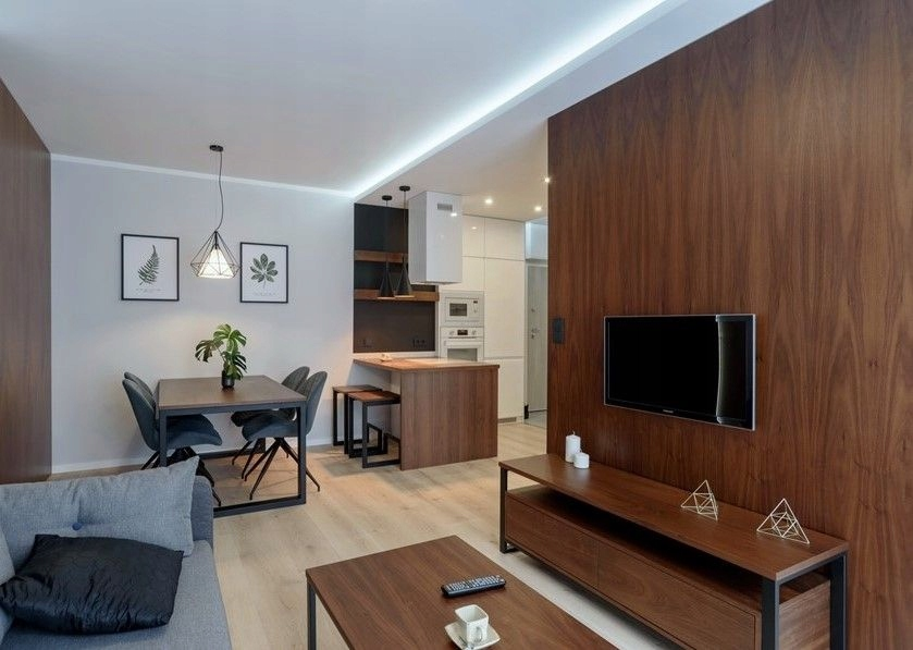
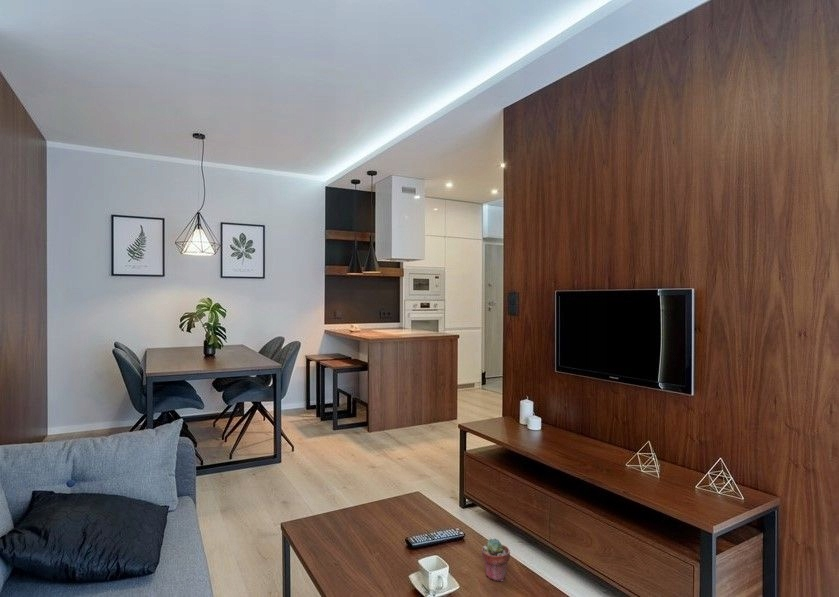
+ potted succulent [481,537,511,582]
